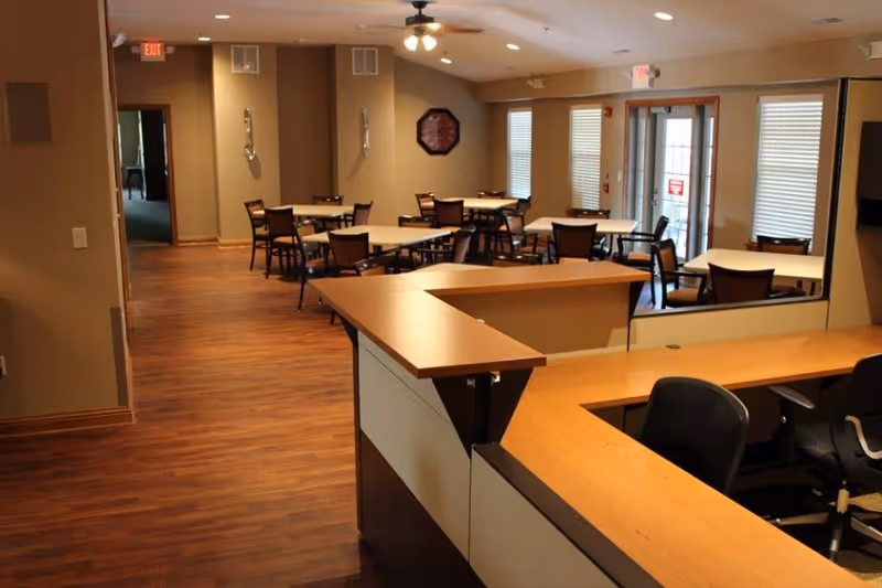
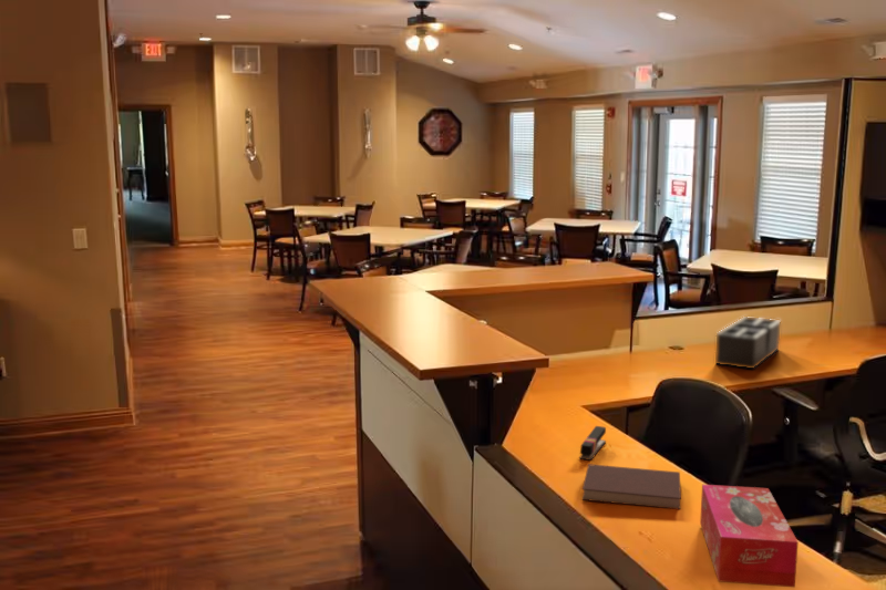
+ notebook [580,463,682,510]
+ stapler [578,425,607,462]
+ desk organizer [714,315,782,370]
+ tissue box [699,484,800,588]
